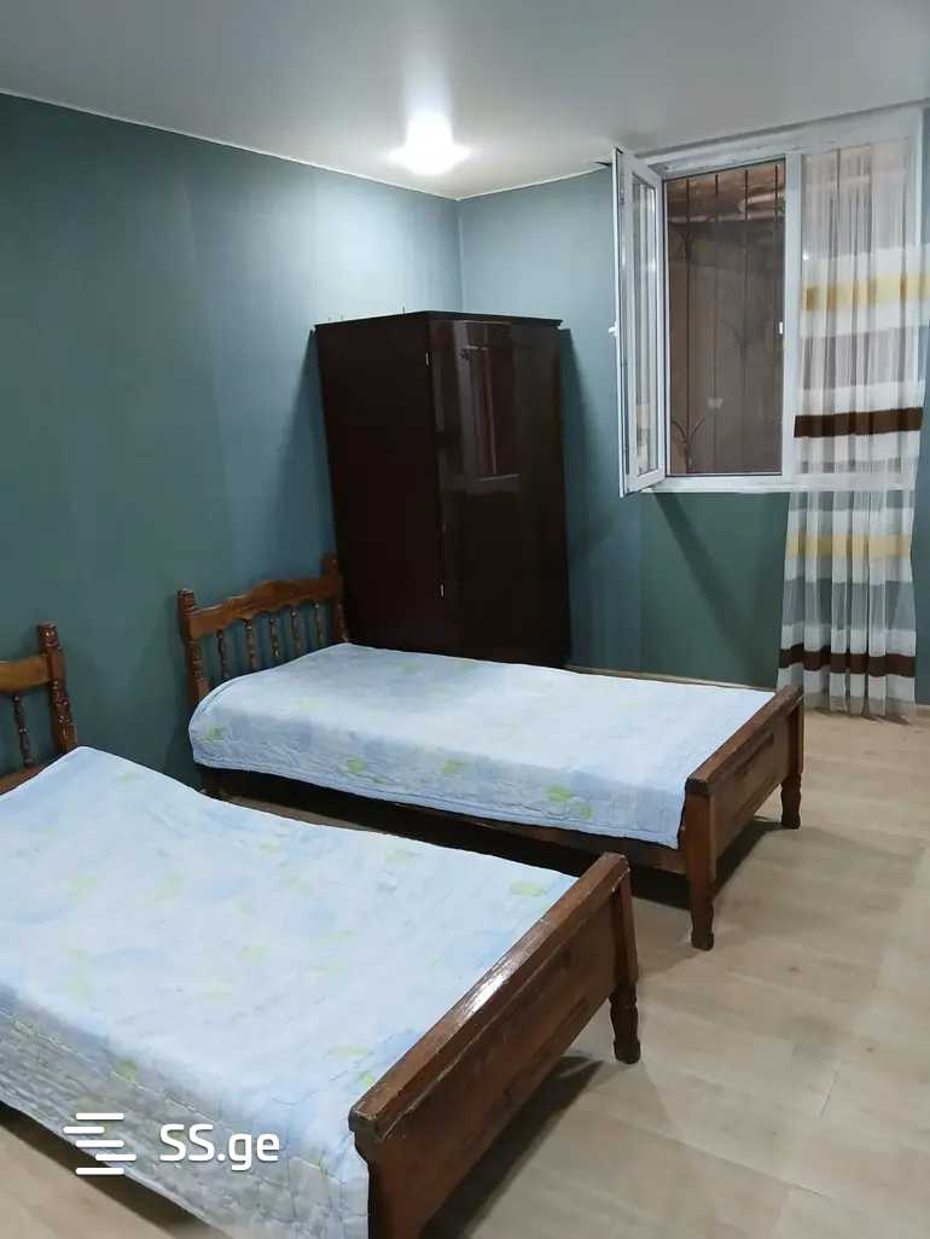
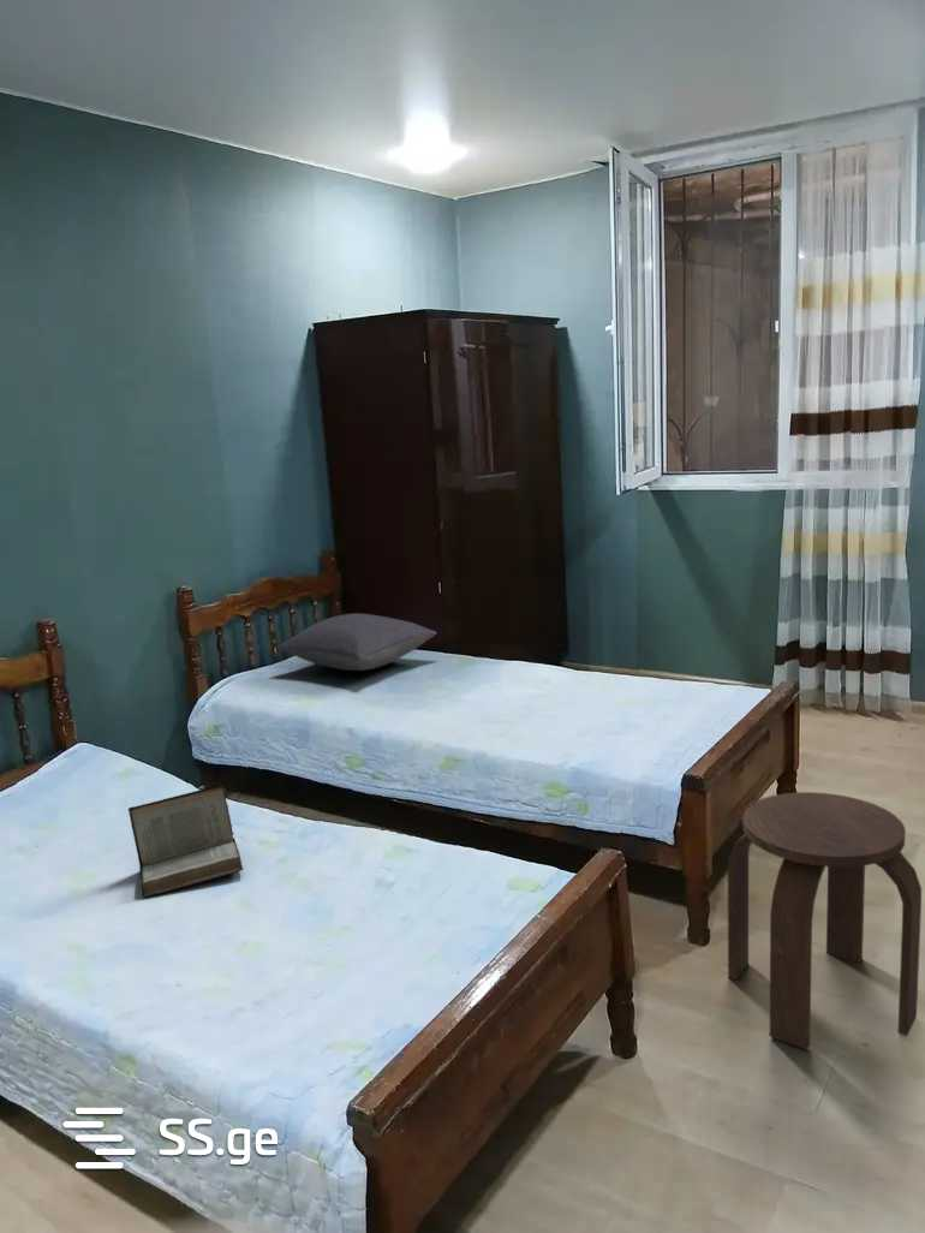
+ book [127,784,244,899]
+ pillow [278,612,438,672]
+ stool [727,791,923,1050]
